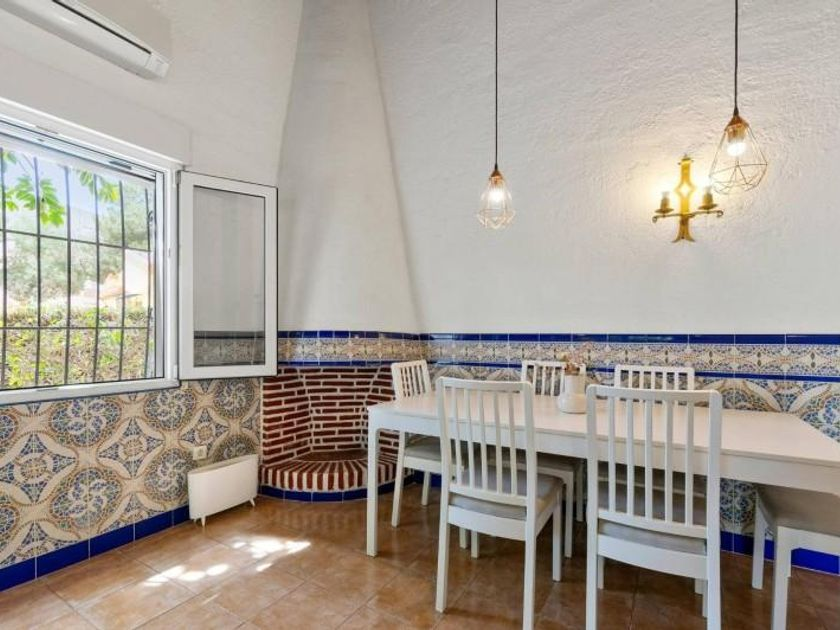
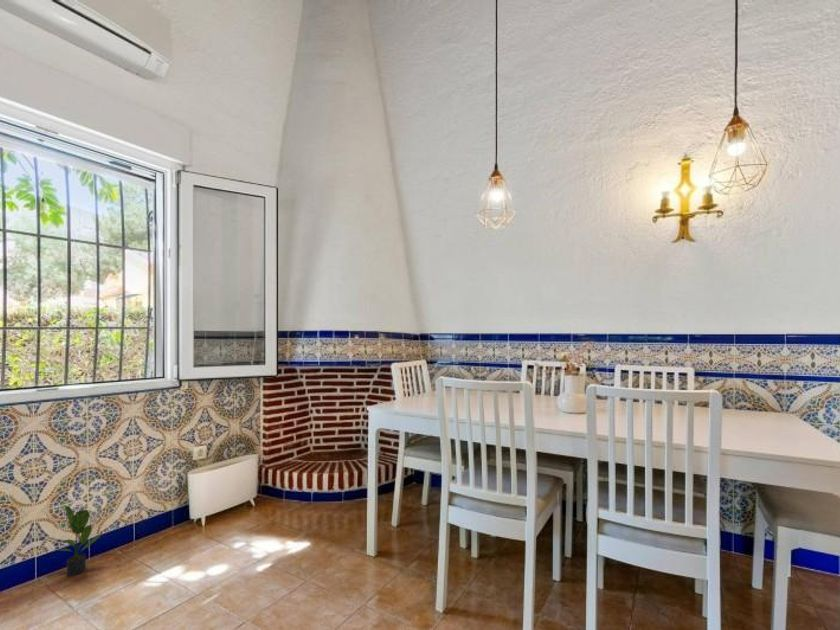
+ potted plant [58,504,104,576]
